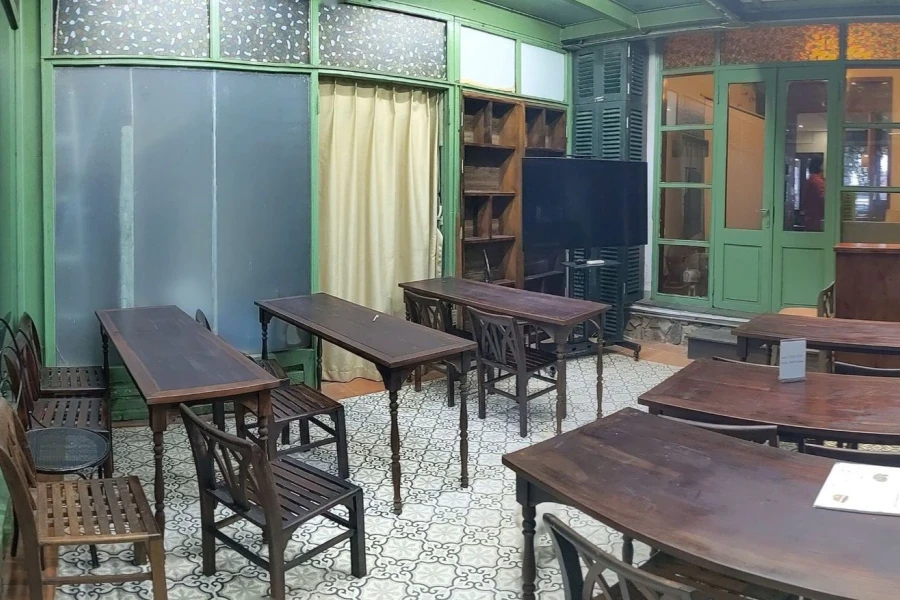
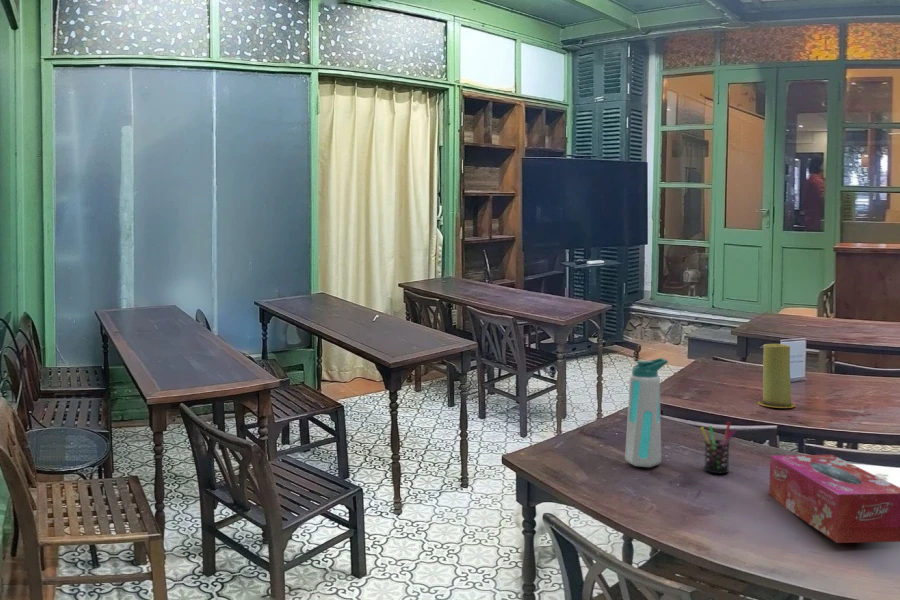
+ water bottle [624,357,669,468]
+ pen holder [700,421,738,474]
+ candle [757,343,797,409]
+ tissue box [768,454,900,544]
